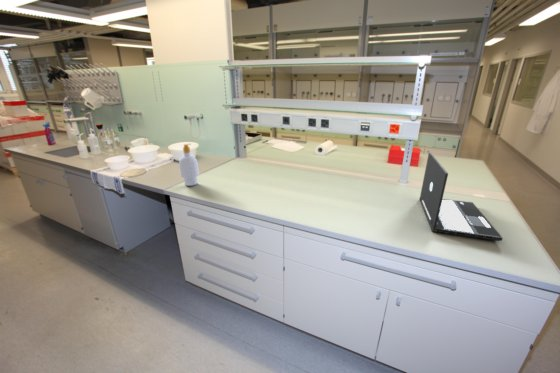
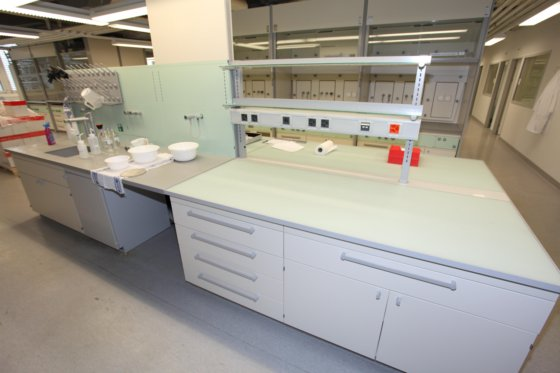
- soap bottle [178,143,200,187]
- laptop [419,152,504,242]
